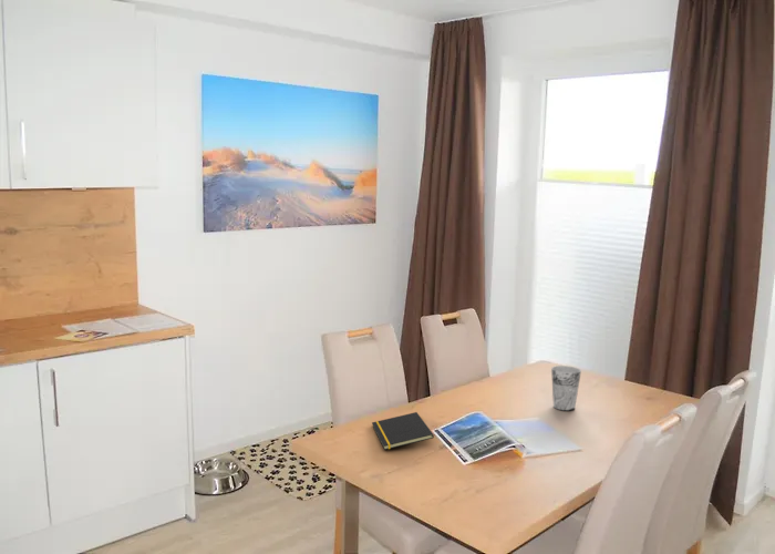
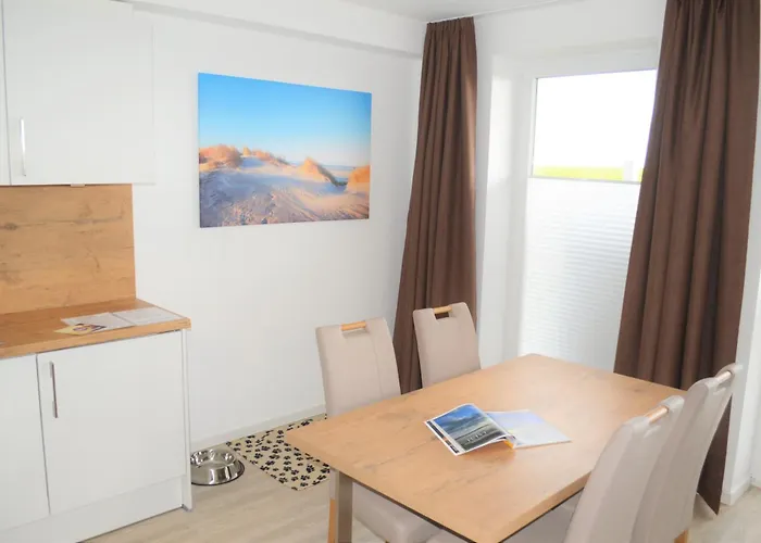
- cup [550,365,582,412]
- notepad [371,411,435,451]
